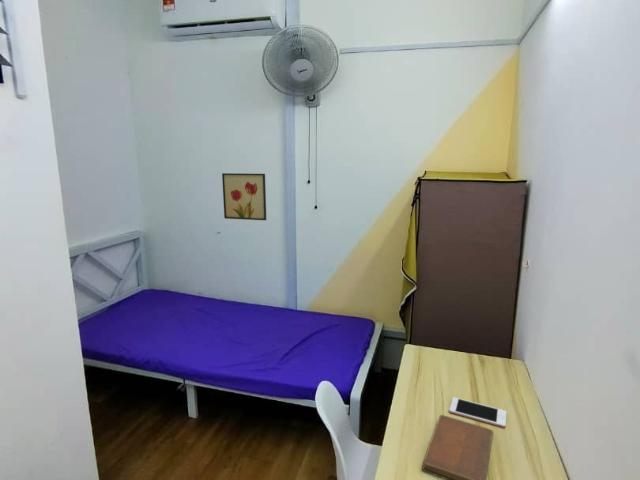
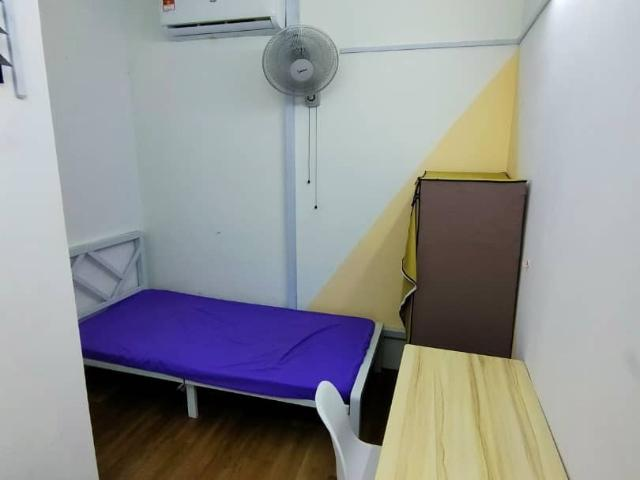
- notebook [421,414,495,480]
- cell phone [448,396,507,429]
- wall art [221,172,267,221]
